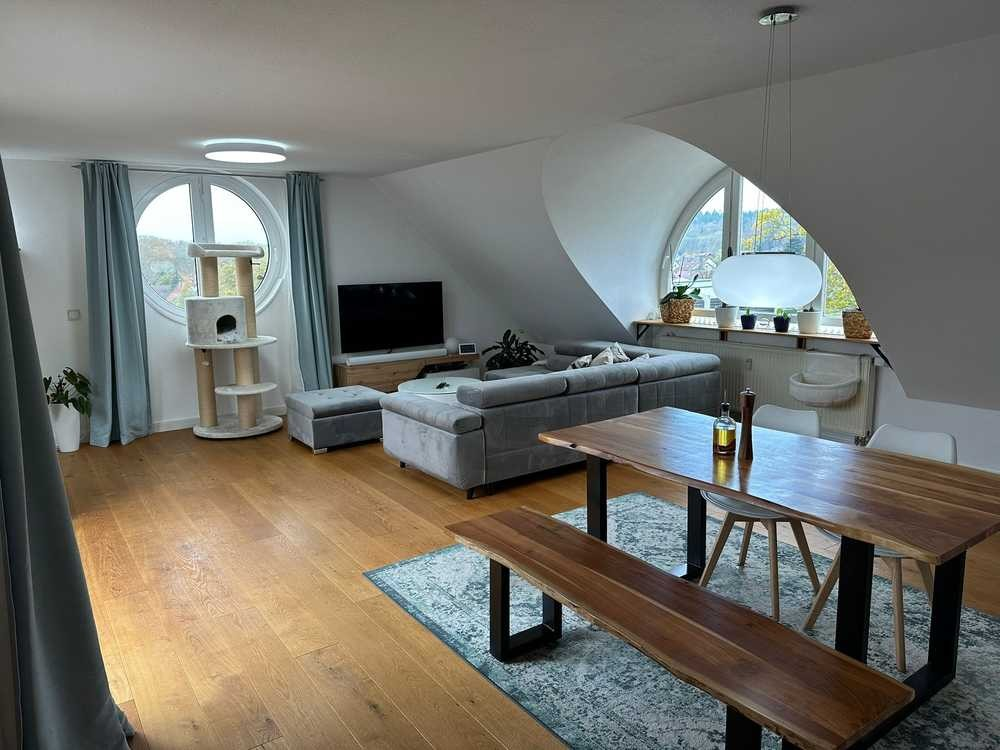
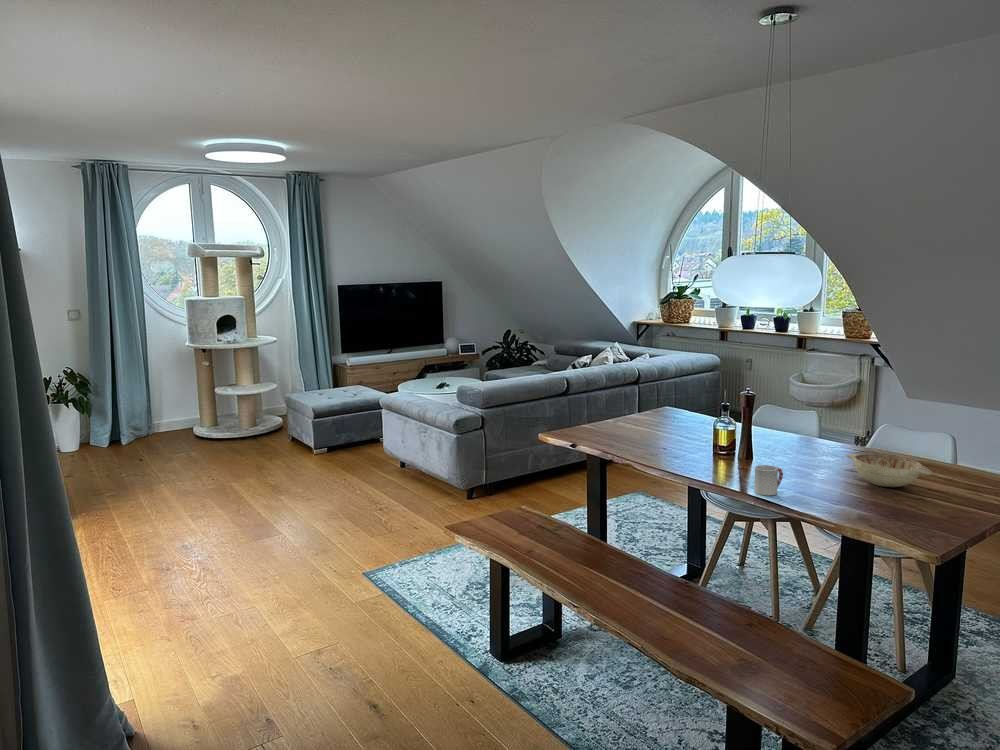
+ cup [753,464,784,496]
+ decorative bowl [844,453,933,488]
